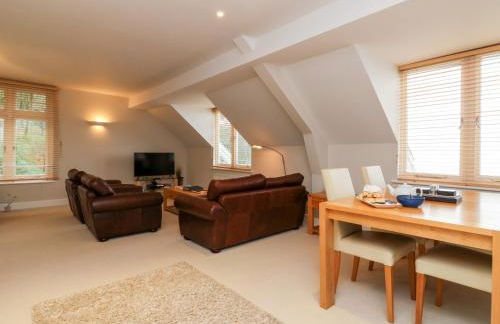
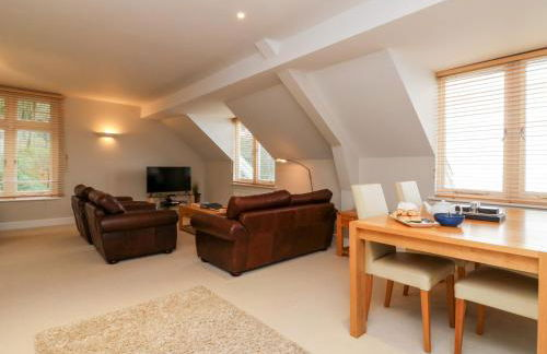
- potted plant [0,193,19,213]
